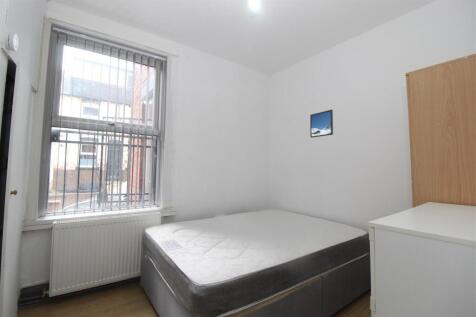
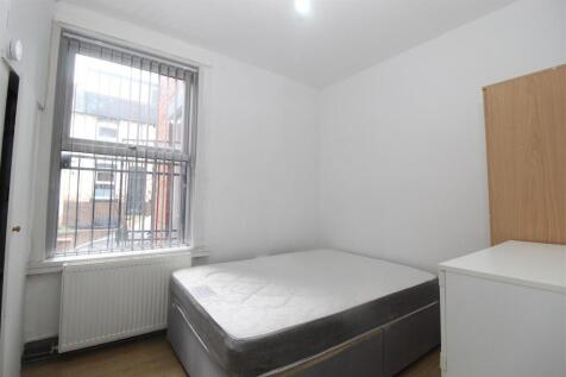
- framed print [309,109,334,138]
